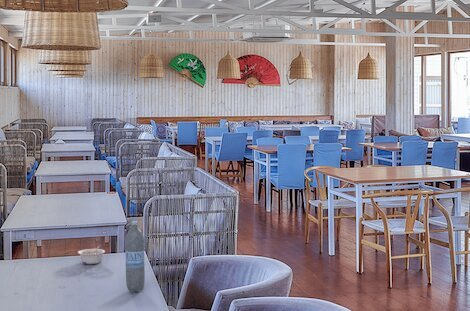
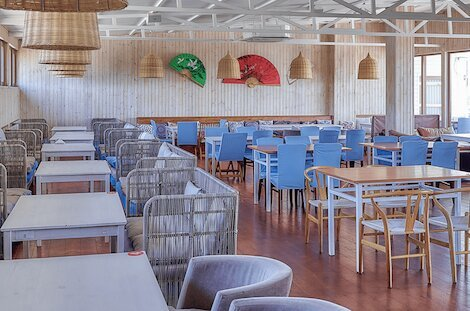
- water bottle [124,220,146,292]
- legume [77,245,106,265]
